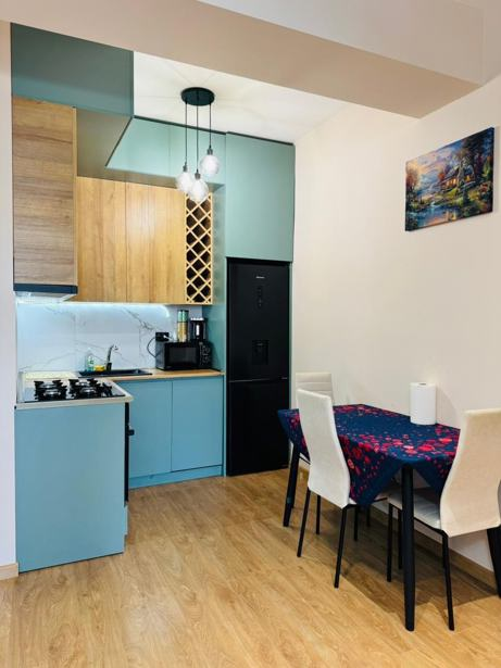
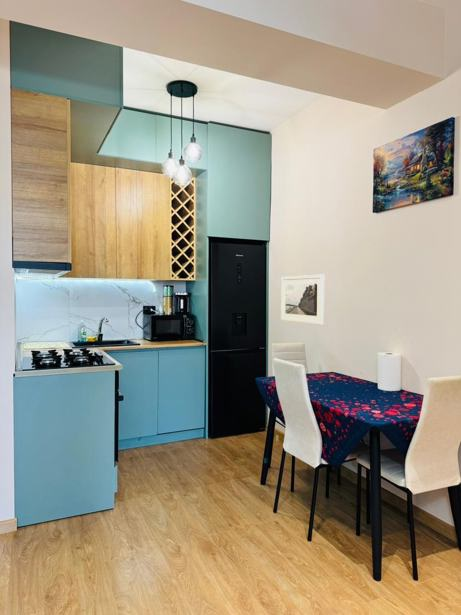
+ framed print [280,274,325,326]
